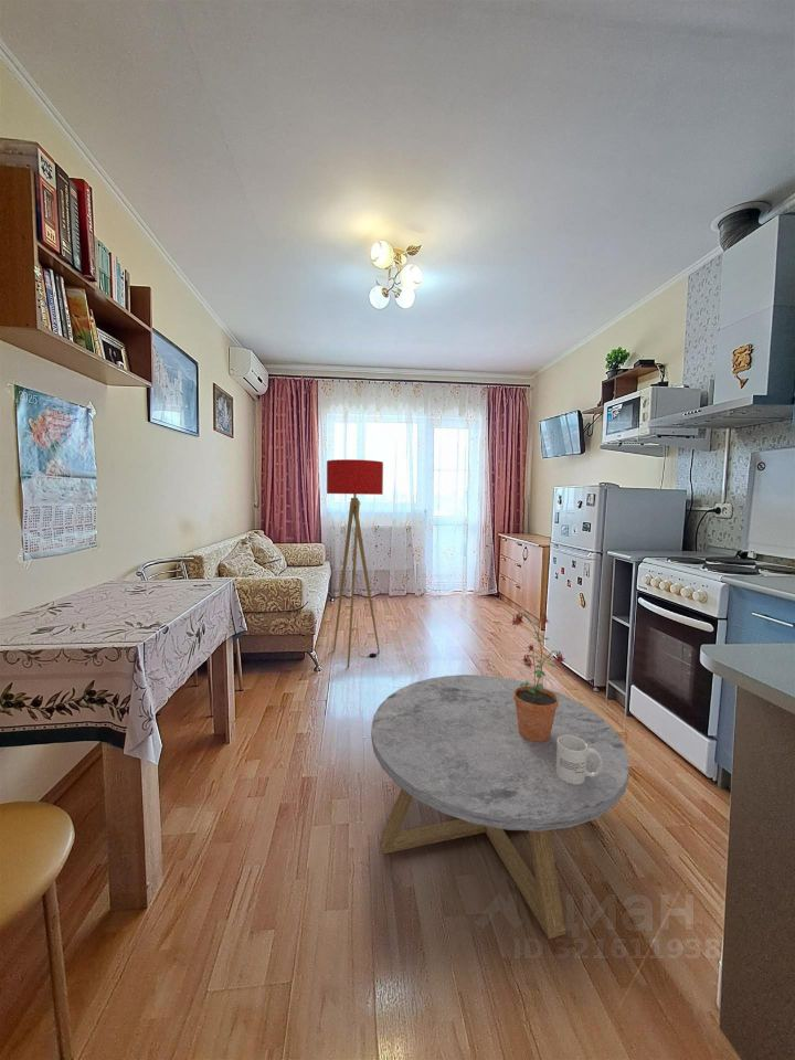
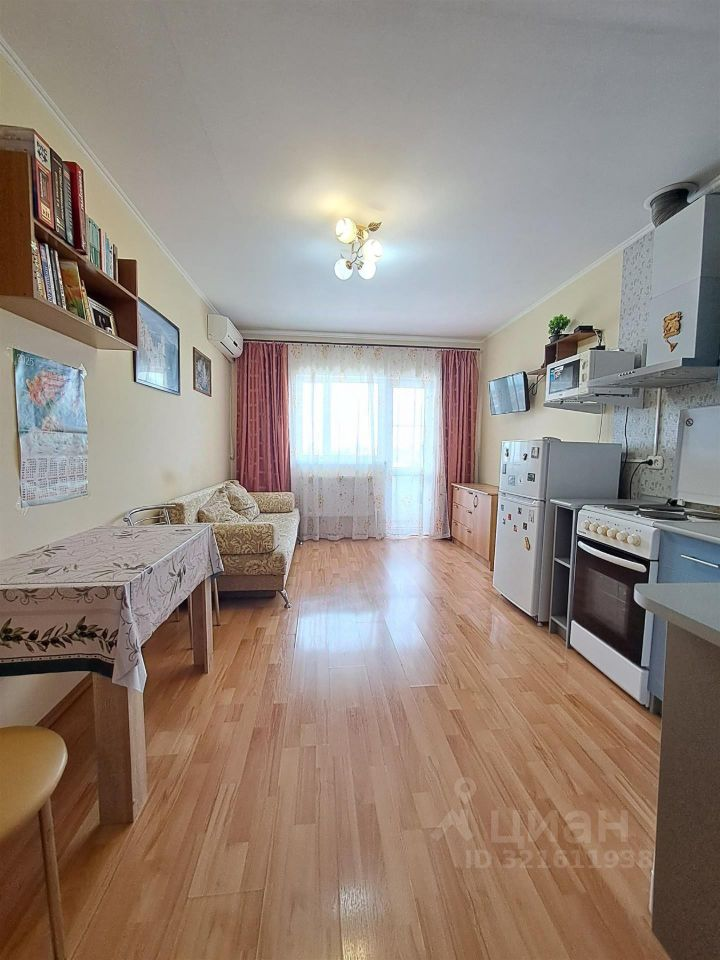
- floor lamp [326,458,384,668]
- coffee table [370,674,630,940]
- mug [555,735,602,784]
- potted plant [508,612,565,742]
